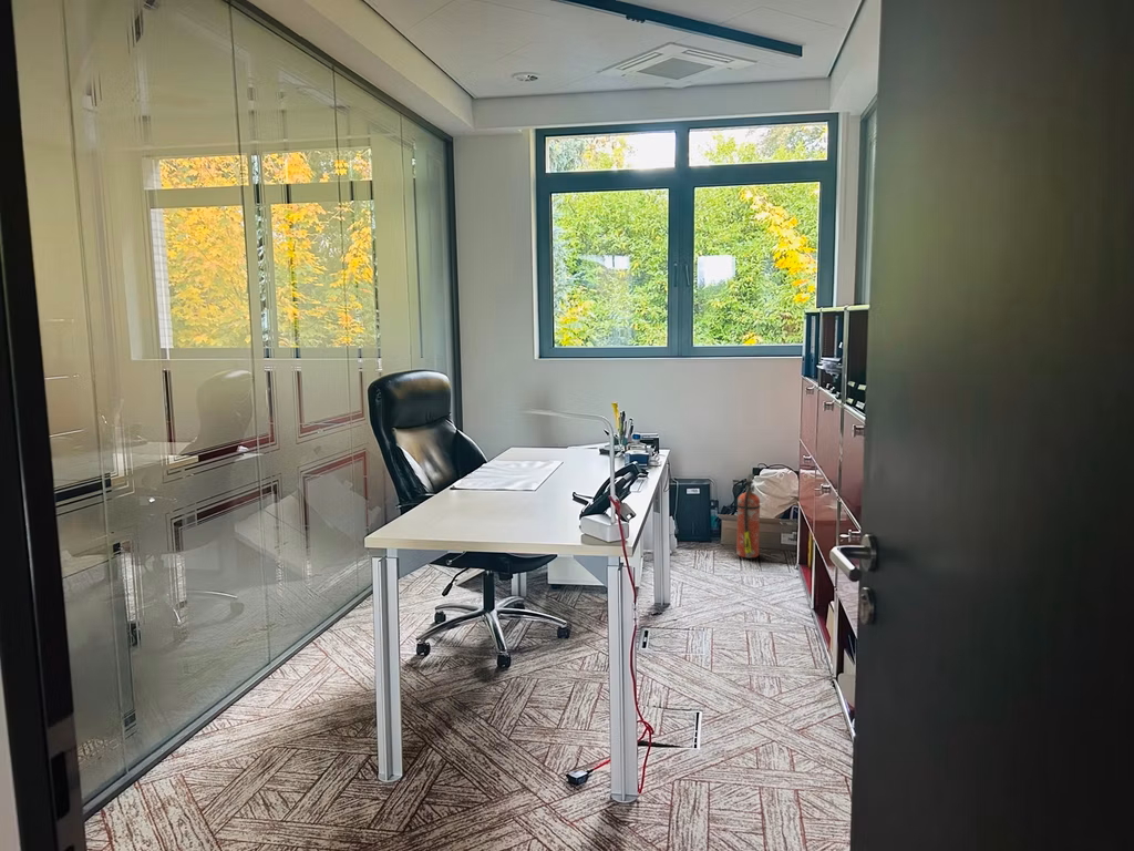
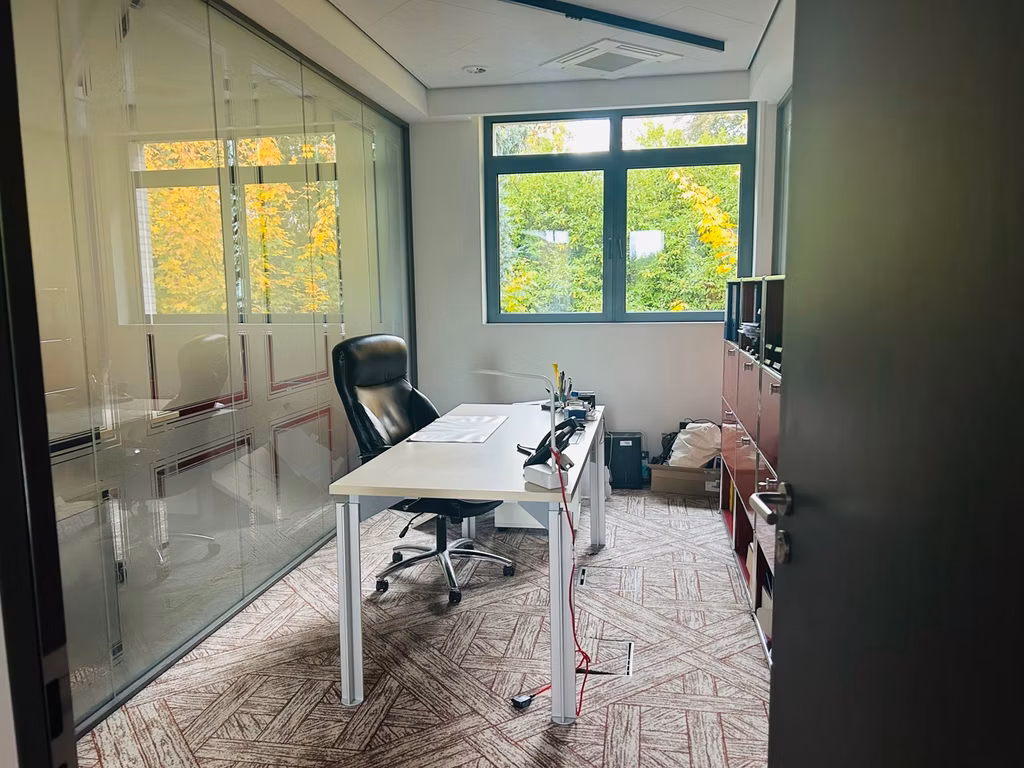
- fire extinguisher [735,473,761,558]
